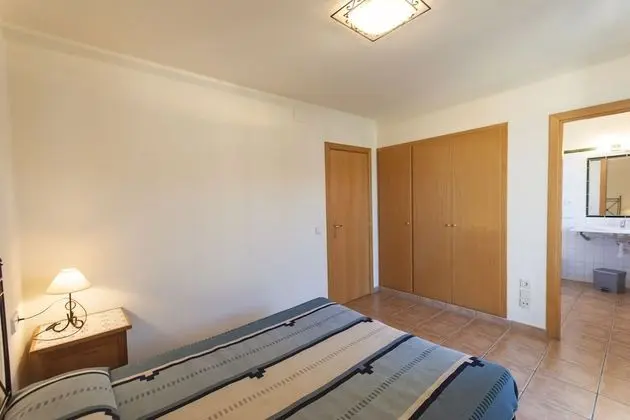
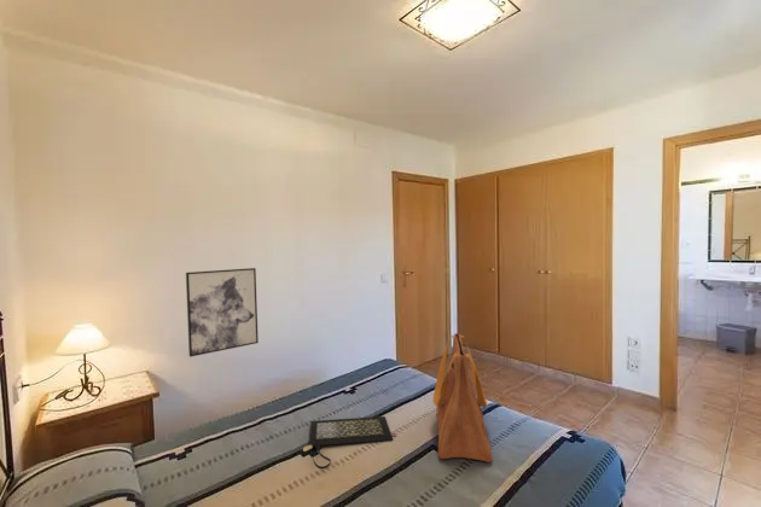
+ tote bag [431,332,494,464]
+ clutch bag [302,415,397,470]
+ wall art [185,267,260,359]
